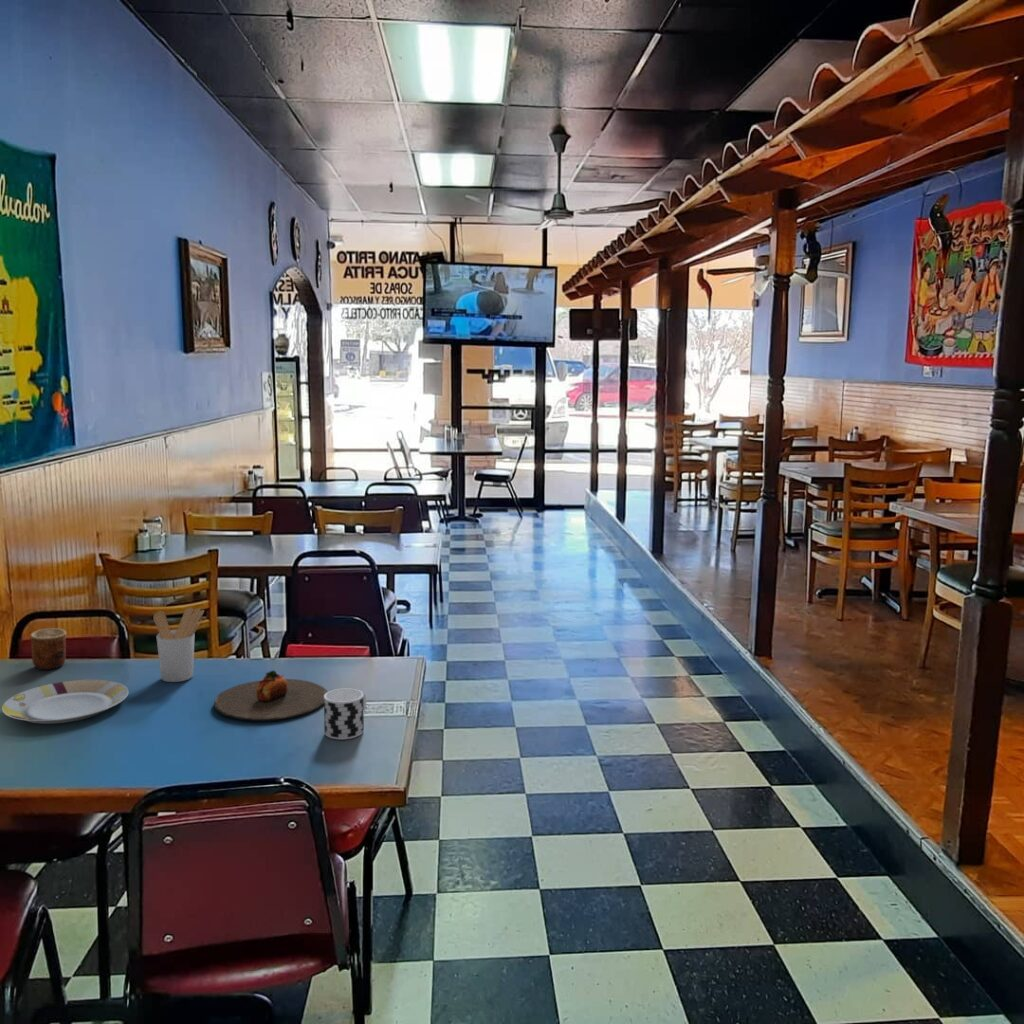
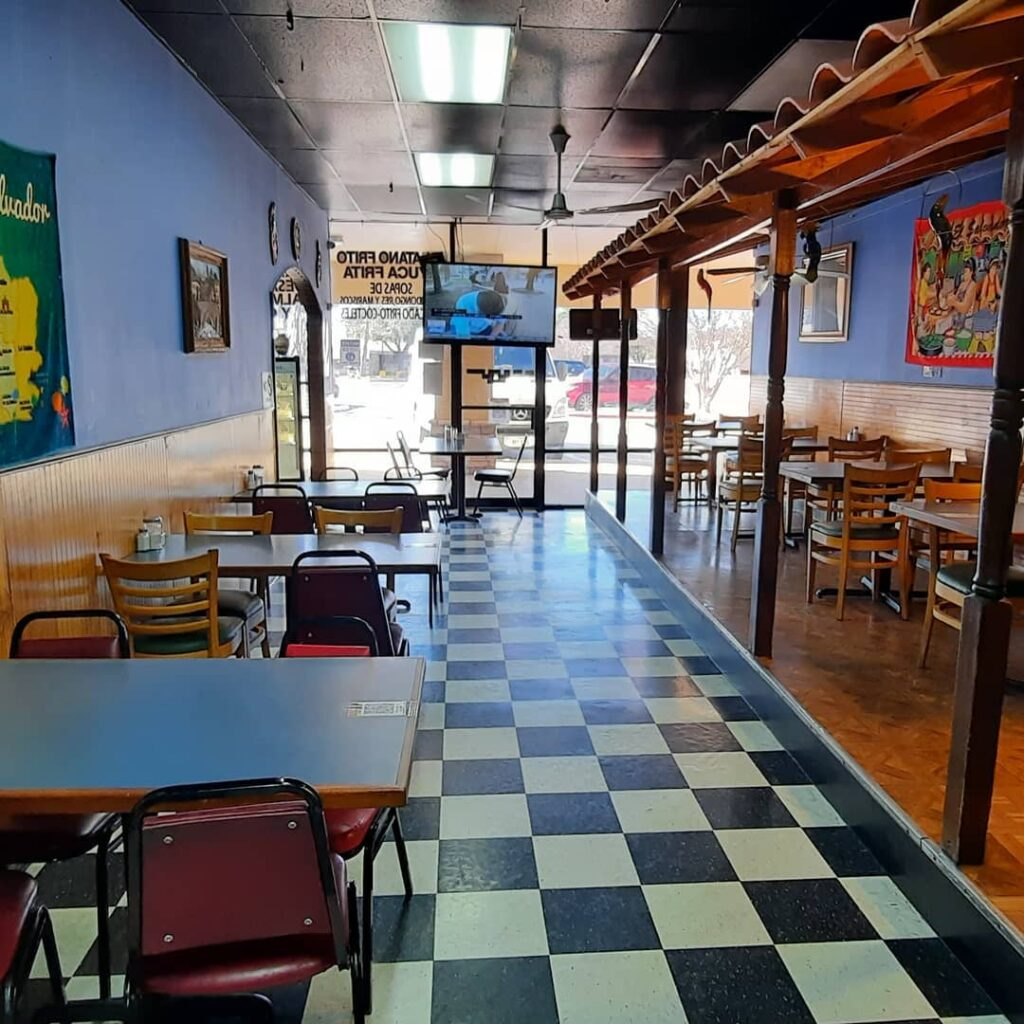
- plate [213,669,329,722]
- utensil holder [152,606,205,683]
- cup [323,687,367,740]
- plate [1,679,130,725]
- cup [29,627,68,671]
